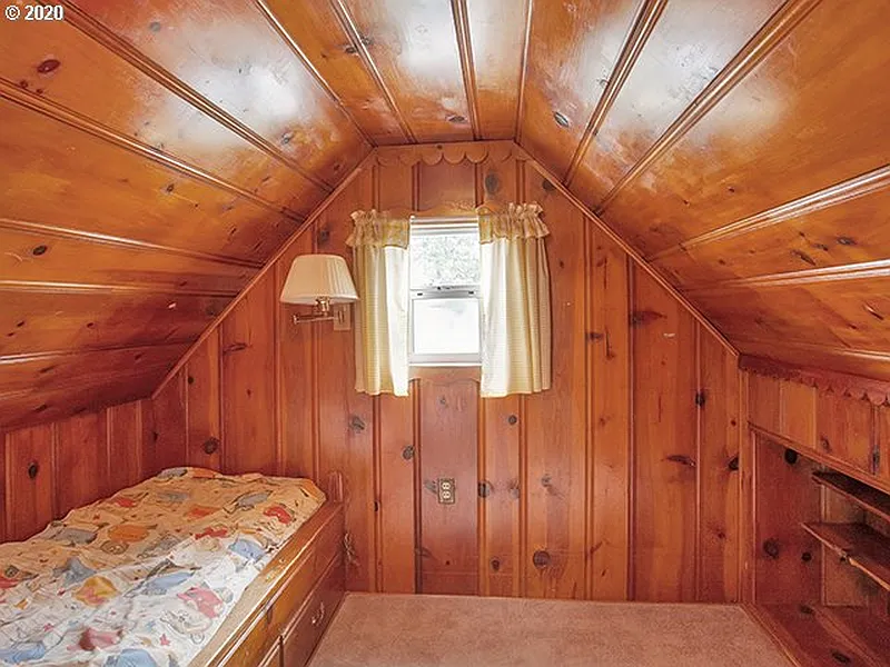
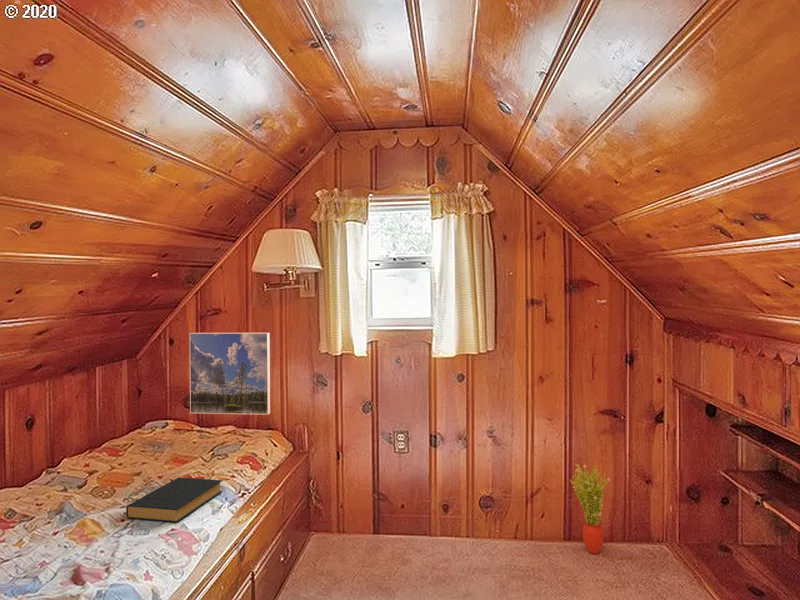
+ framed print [189,332,271,416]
+ potted plant [569,462,612,555]
+ hardback book [125,476,224,524]
